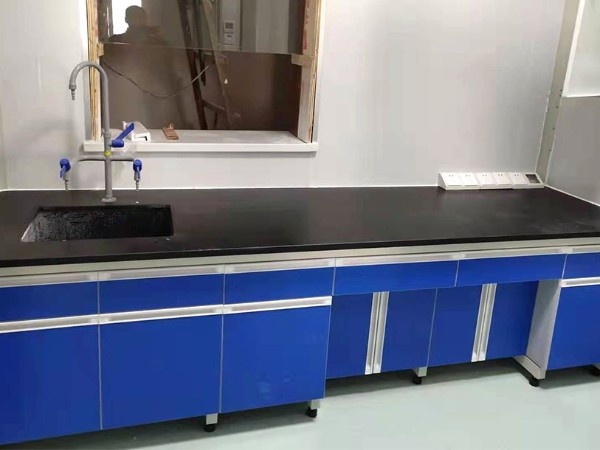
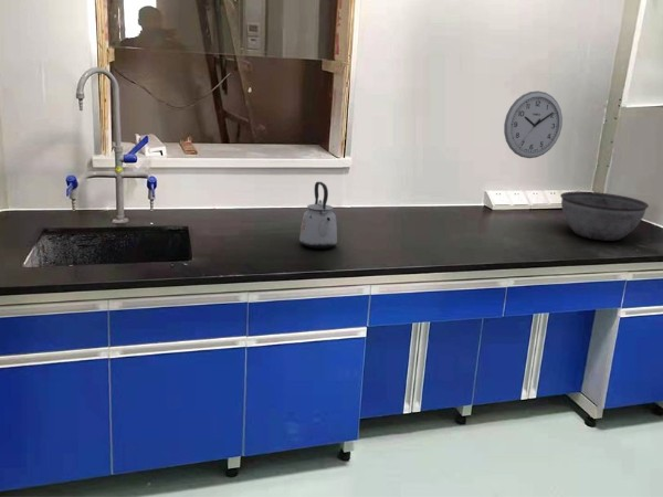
+ bowl [559,190,650,242]
+ wall clock [503,89,564,159]
+ kettle [298,181,338,250]
